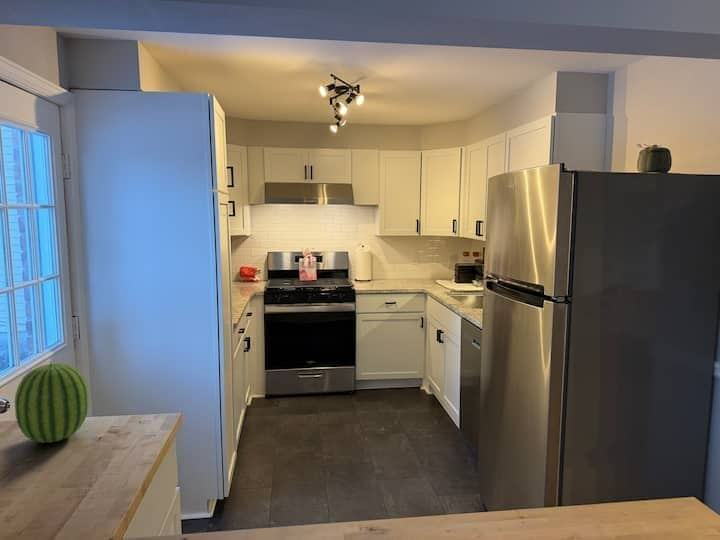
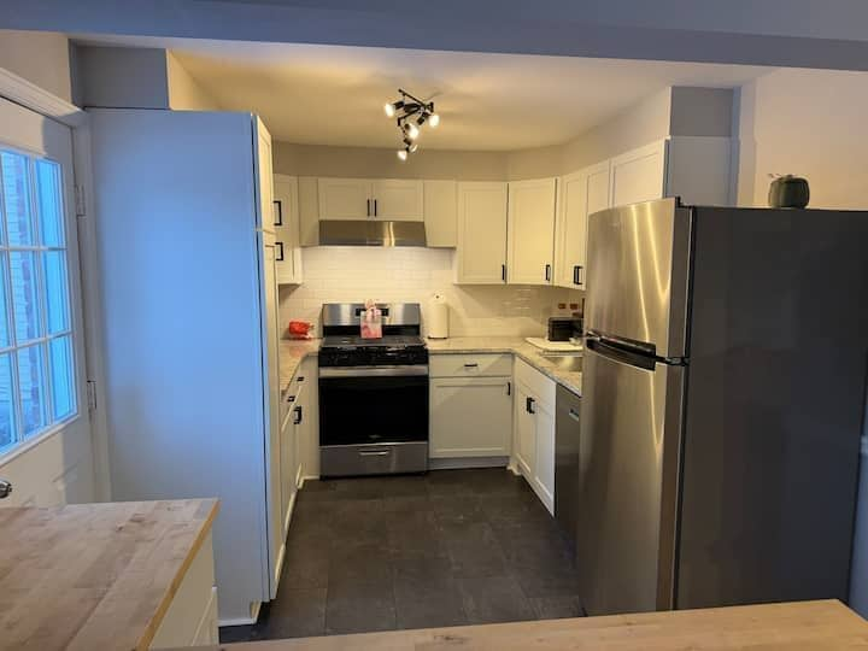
- fruit [14,361,90,444]
